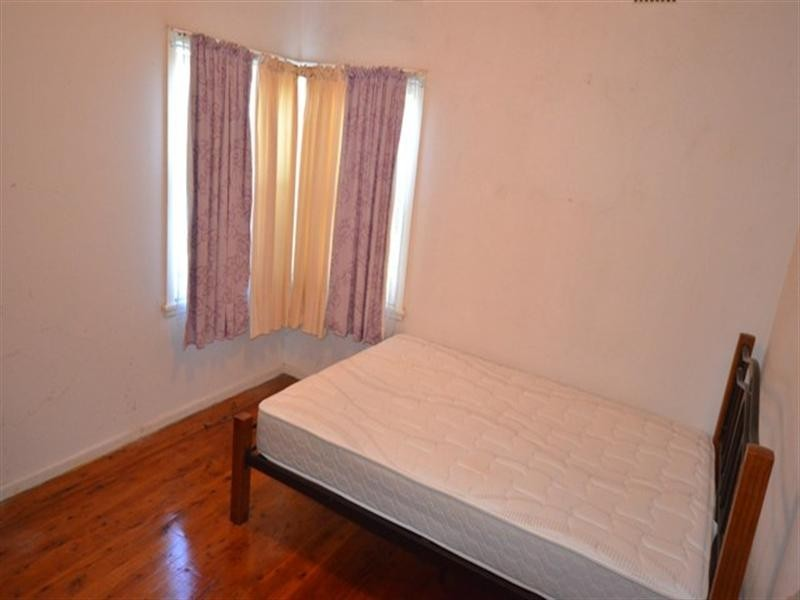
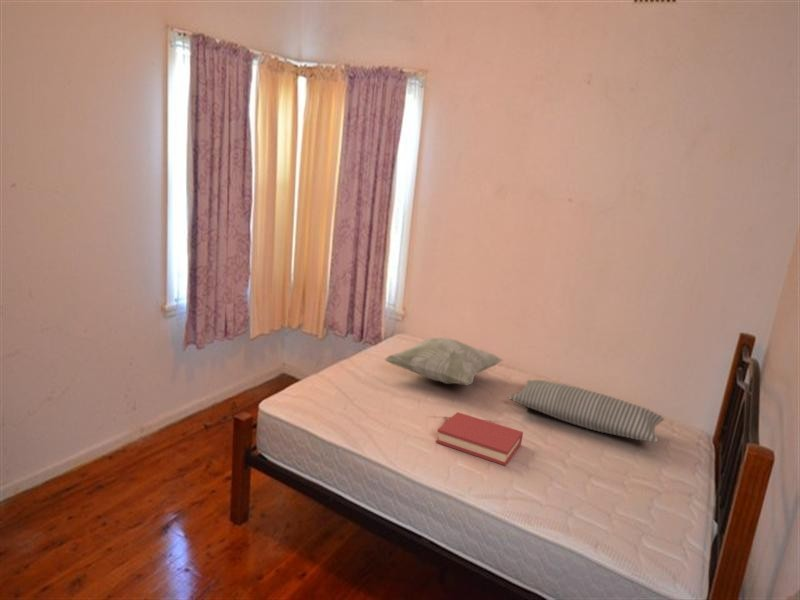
+ decorative pillow [384,337,504,387]
+ hardback book [435,411,524,467]
+ pillow [508,379,665,443]
